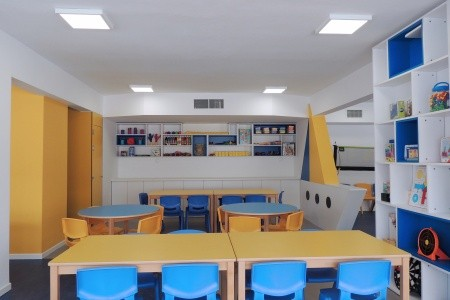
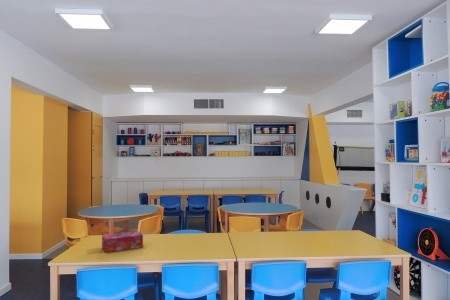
+ tissue box [101,230,144,253]
